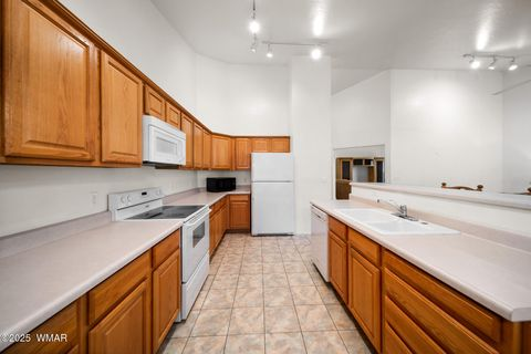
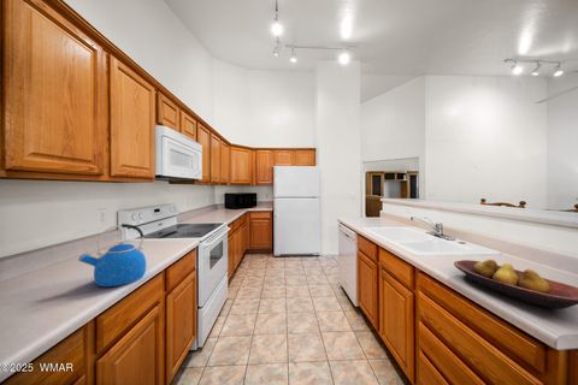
+ kettle [77,223,147,288]
+ fruit bowl [453,259,578,310]
